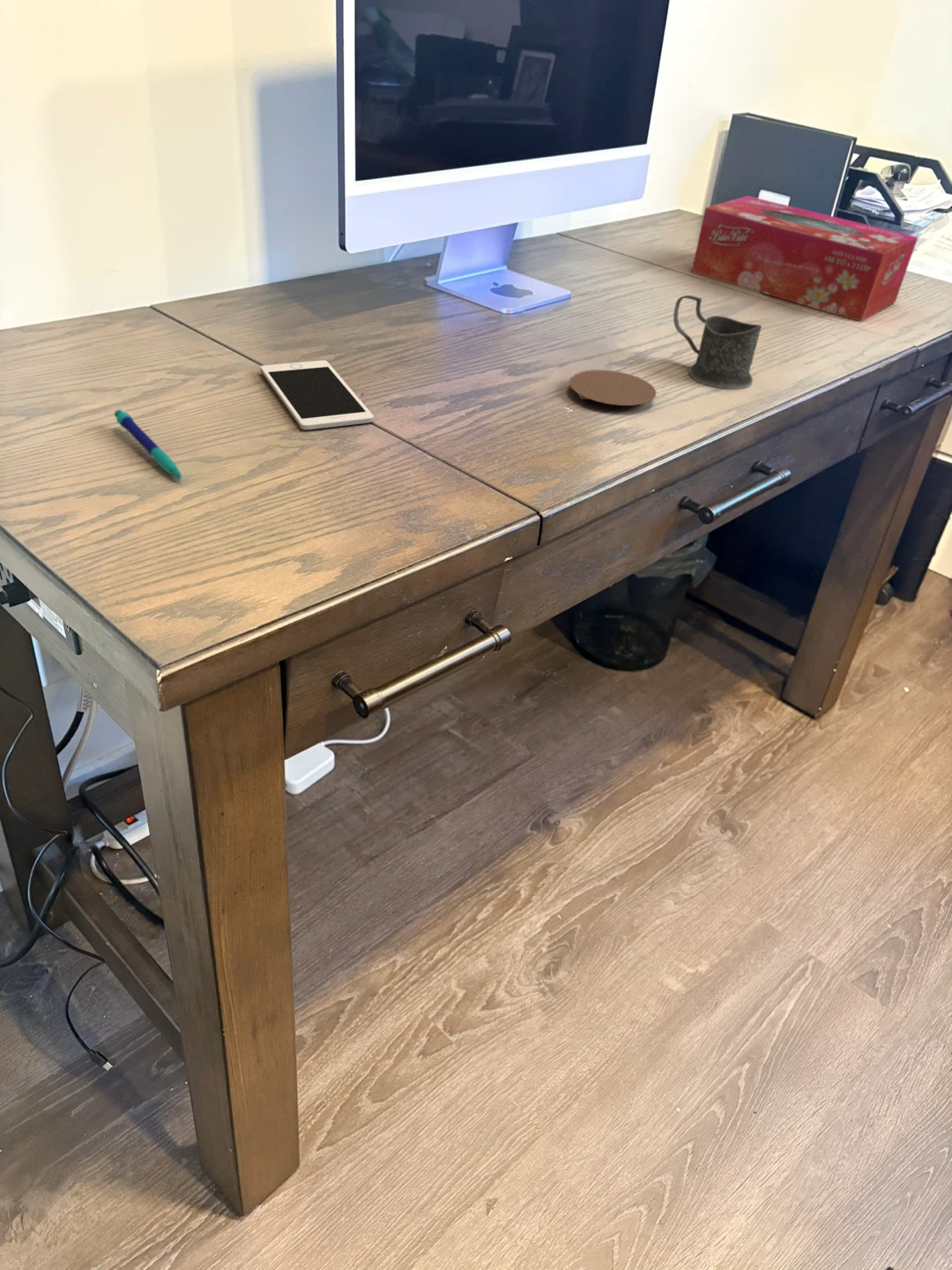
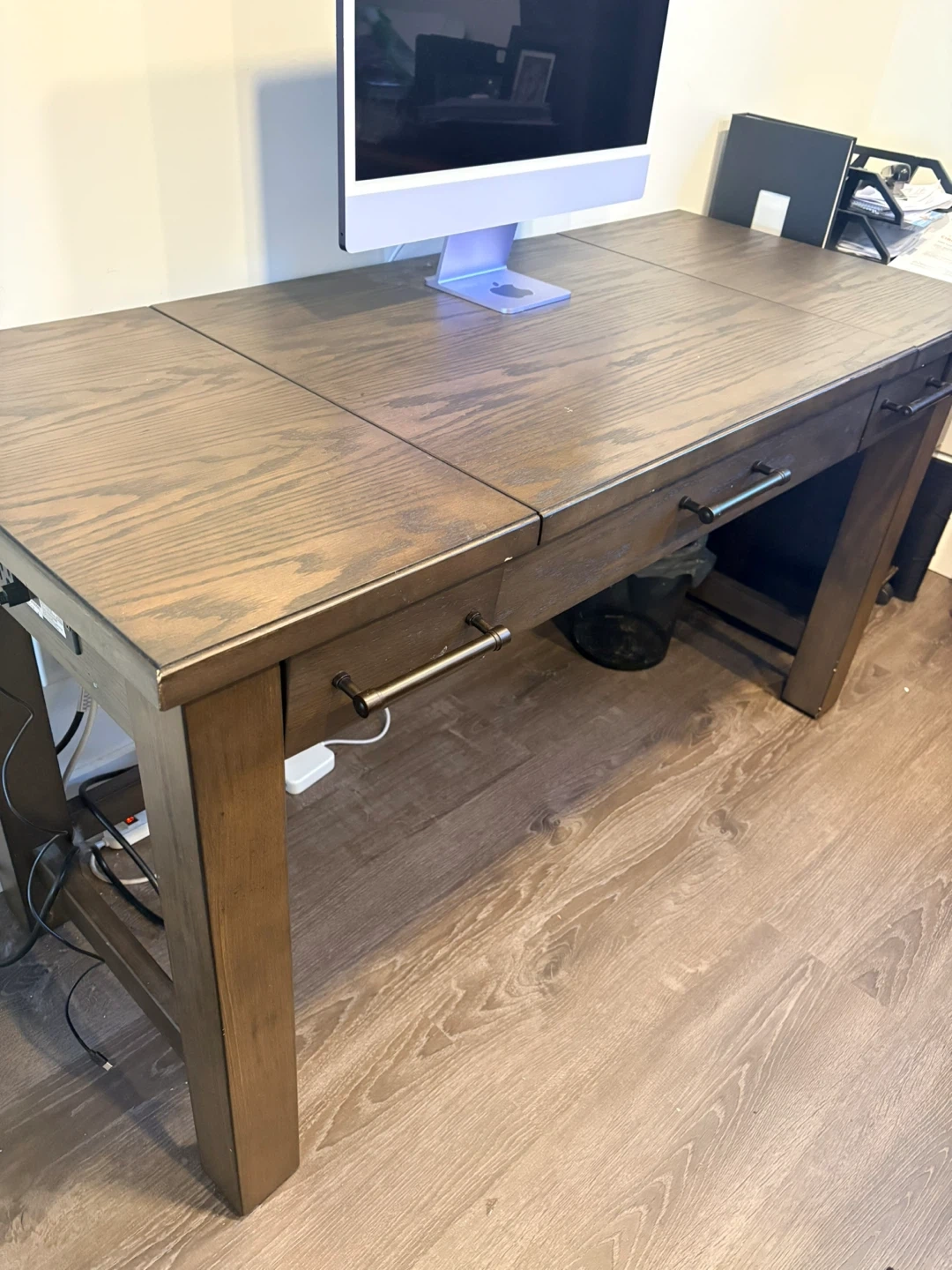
- mug [673,295,762,391]
- tissue box [691,195,919,323]
- cell phone [259,360,375,430]
- coaster [569,370,657,407]
- pen [114,408,183,481]
